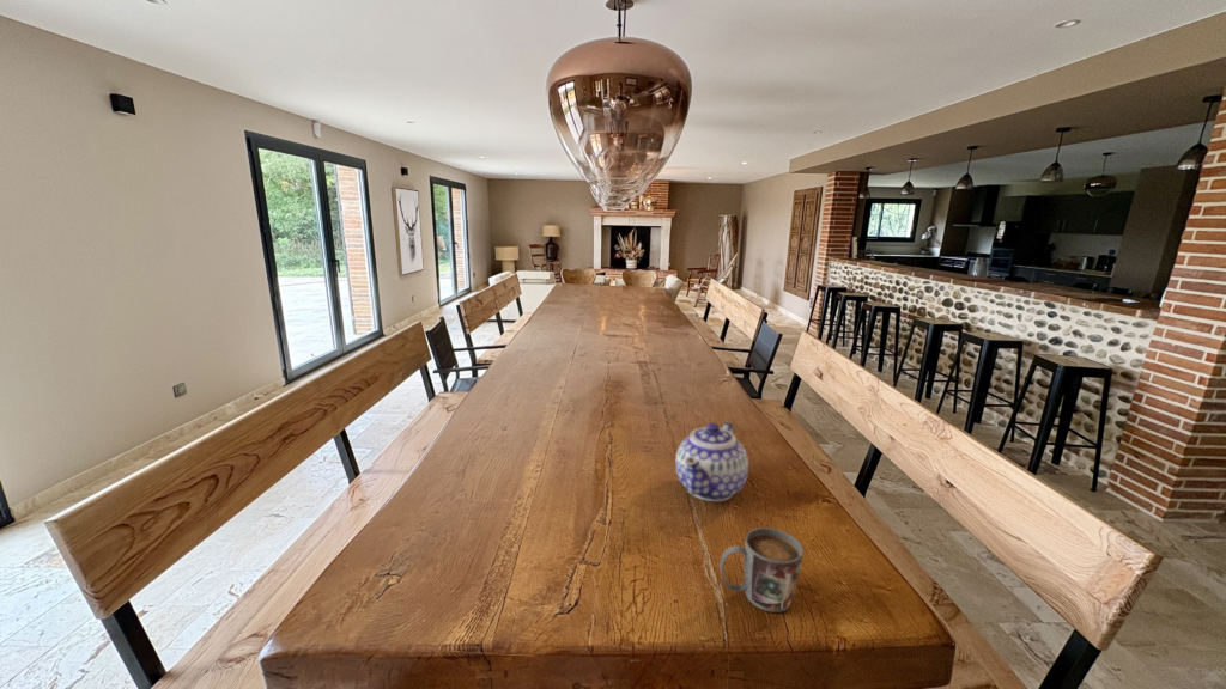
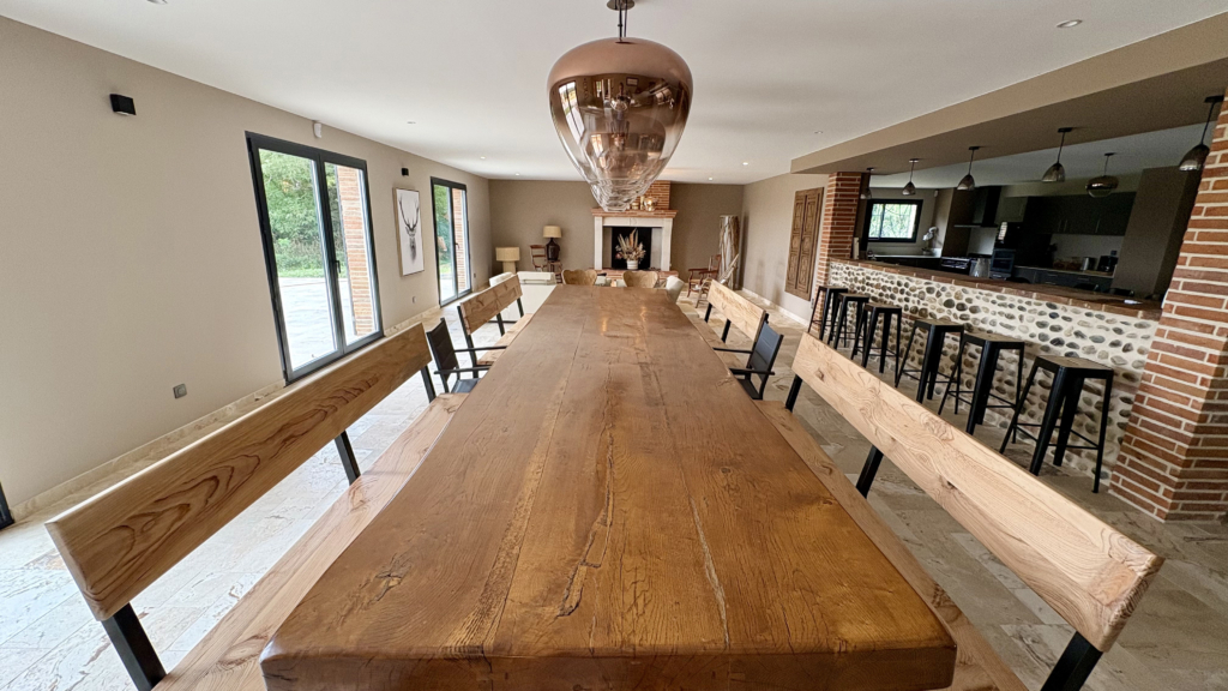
- teapot [674,421,749,502]
- mug [718,526,805,614]
